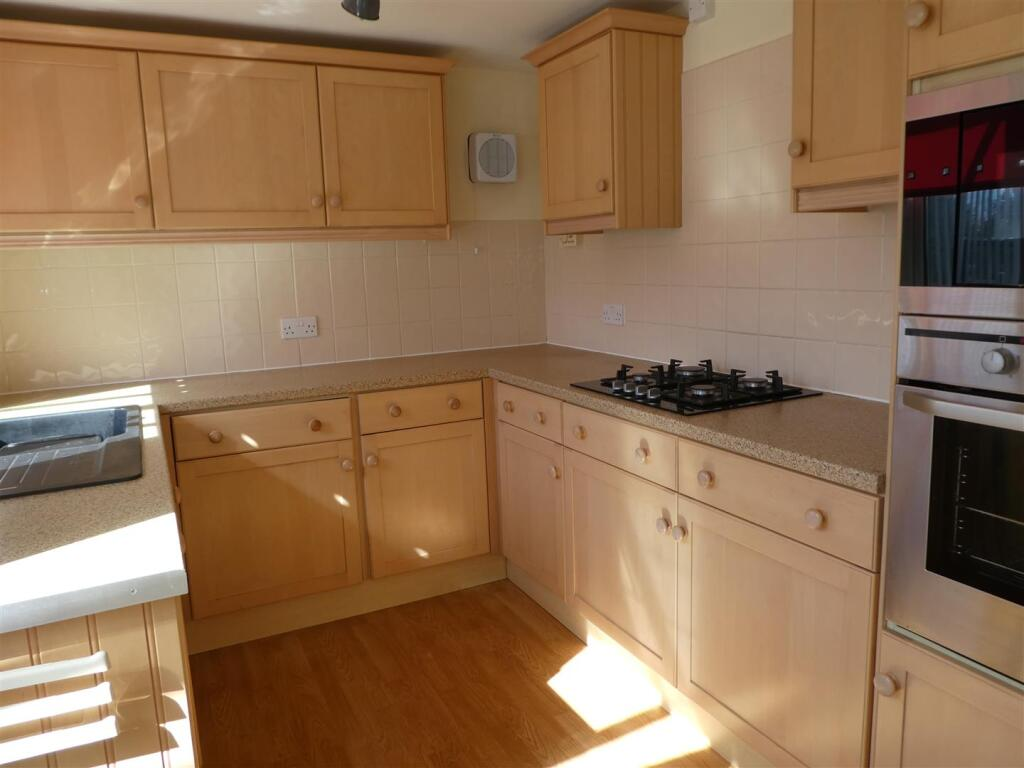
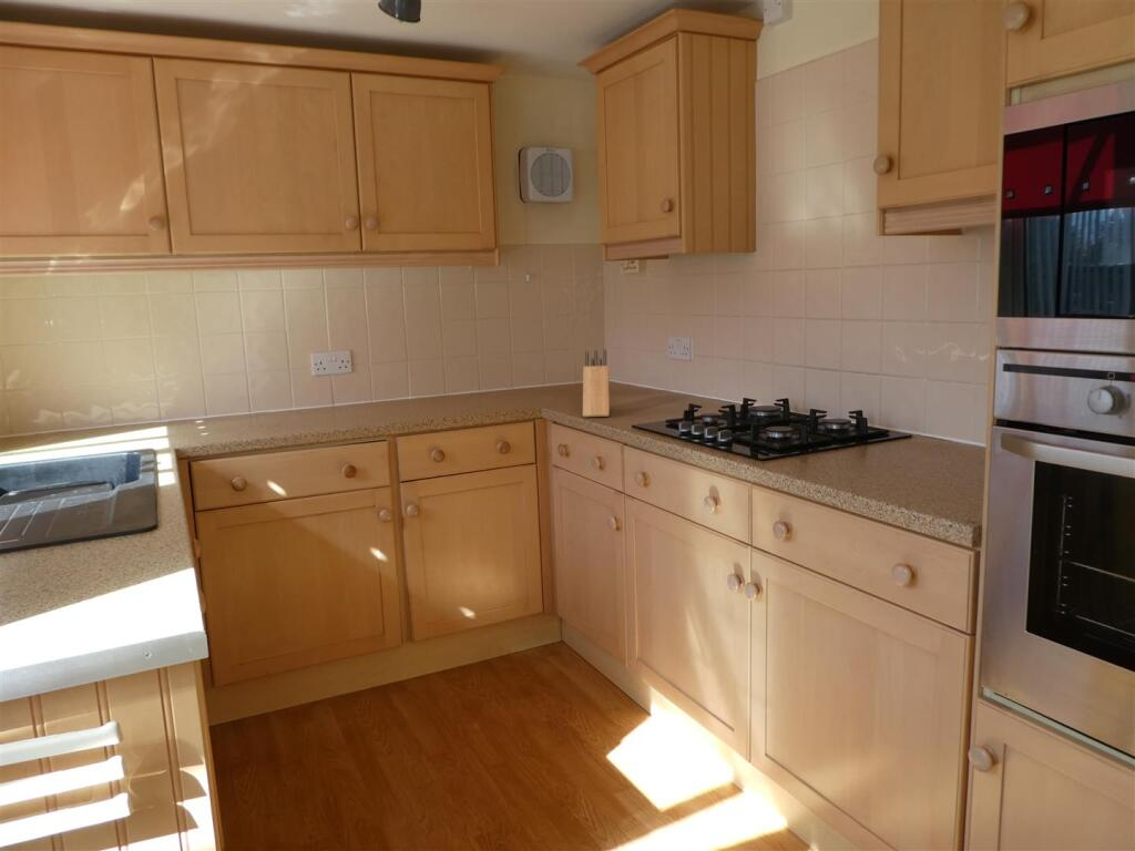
+ knife block [582,348,611,418]
